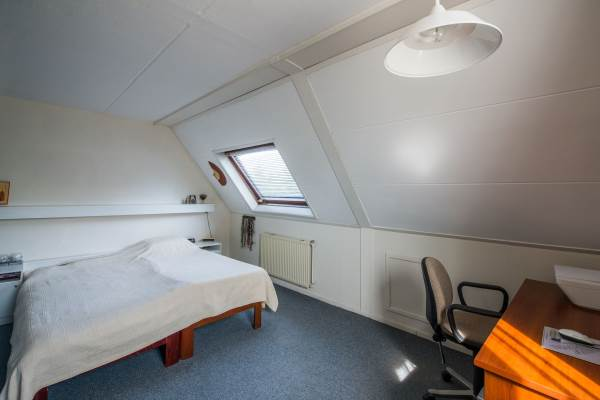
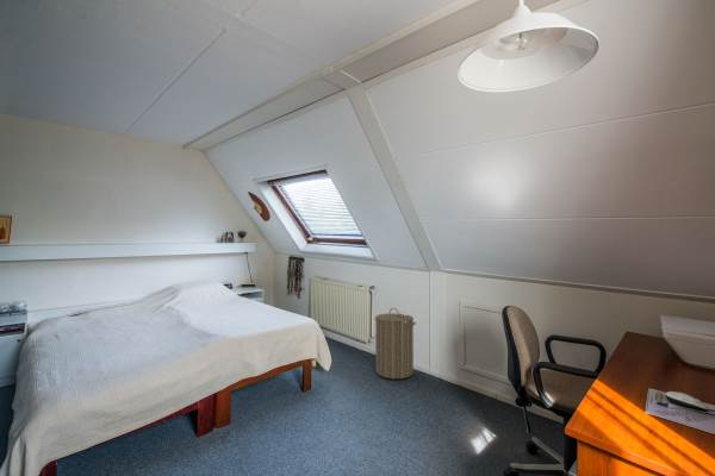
+ laundry hamper [374,307,417,380]
